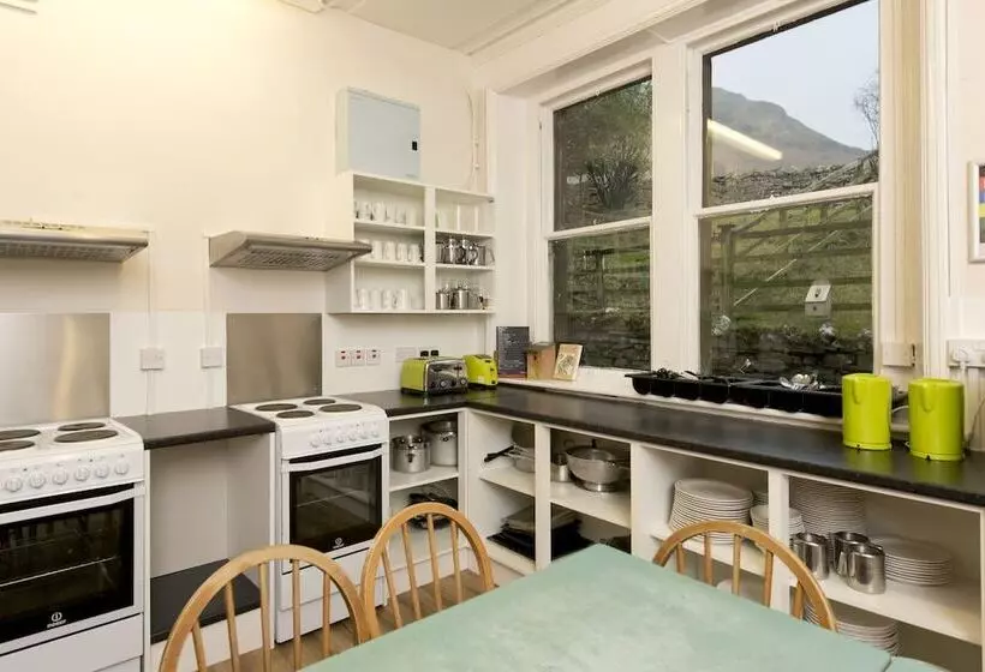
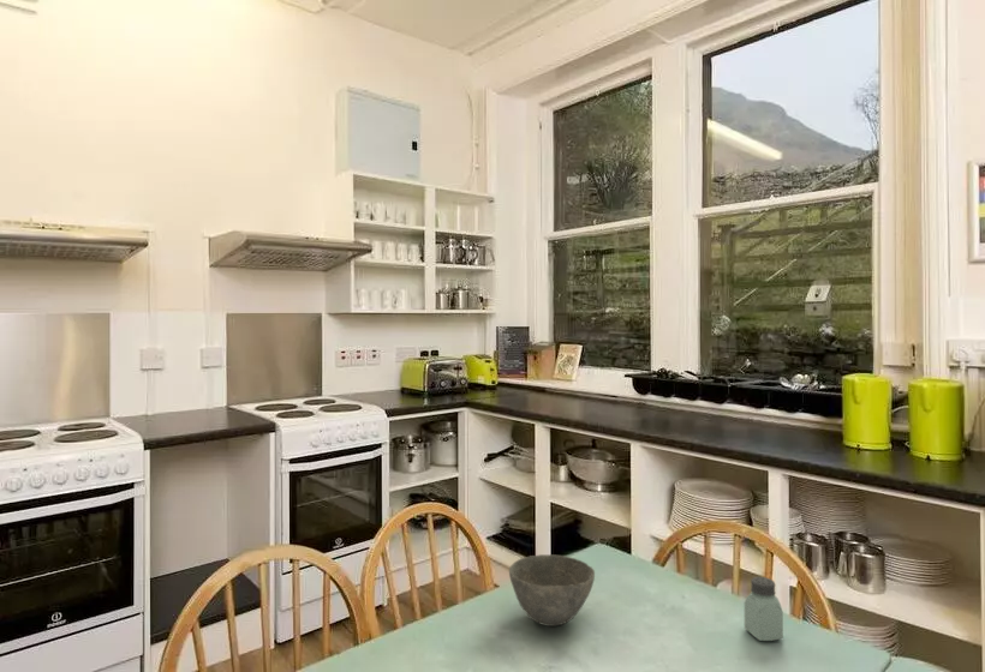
+ bowl [508,553,596,628]
+ saltshaker [744,576,784,642]
